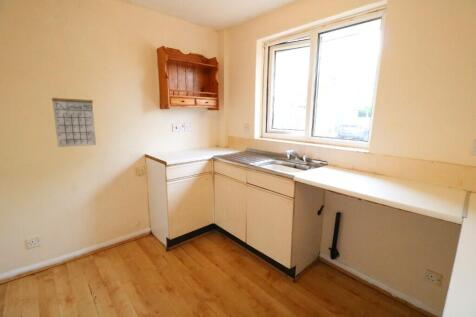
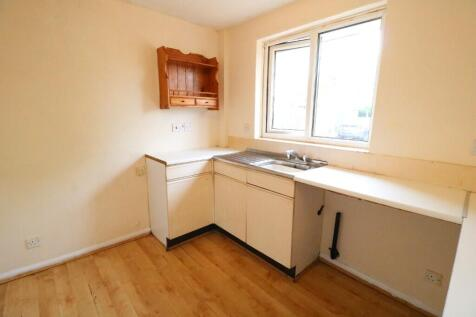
- calendar [51,91,97,148]
